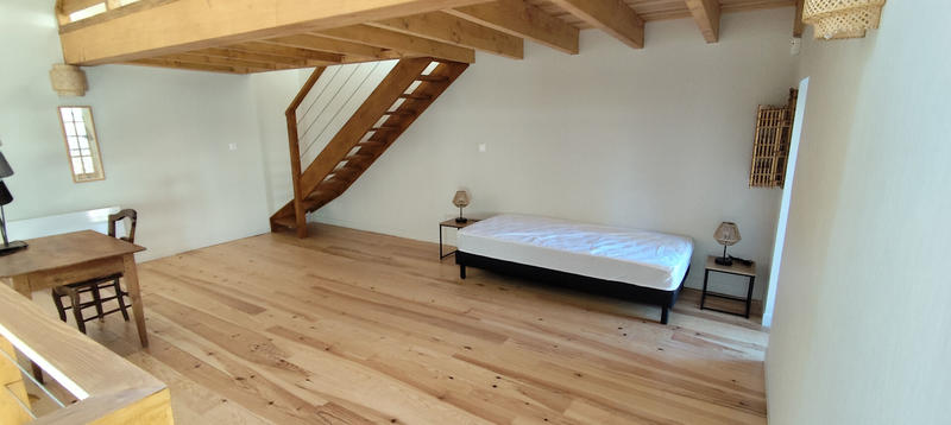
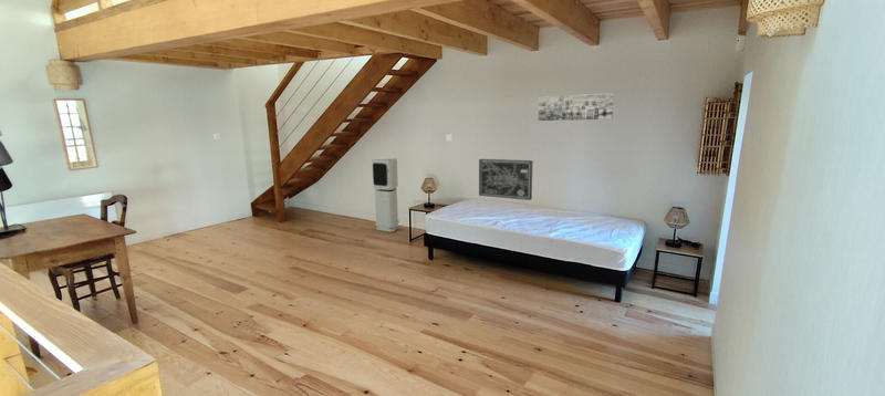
+ wall art [538,92,615,122]
+ wall art [478,158,533,201]
+ air purifier [371,157,400,233]
